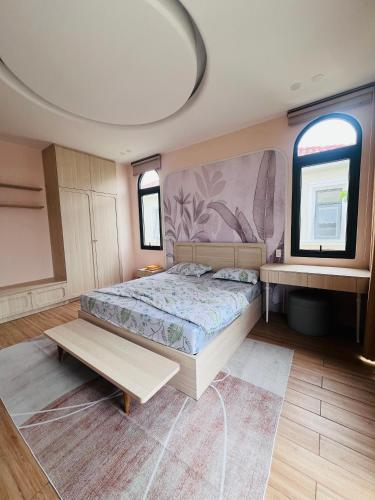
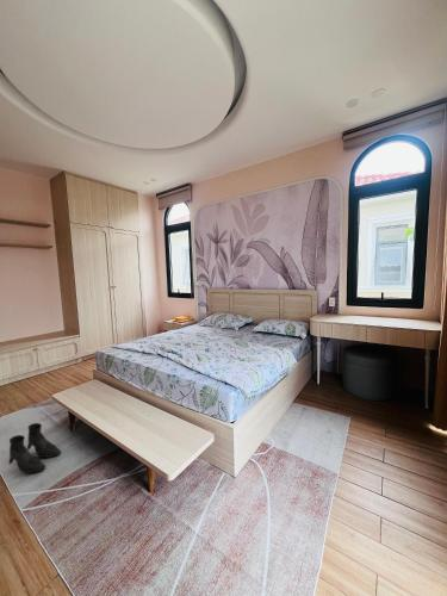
+ boots [7,422,62,474]
